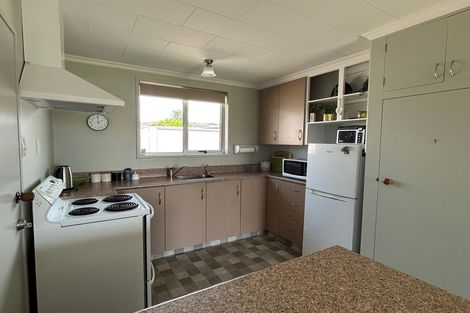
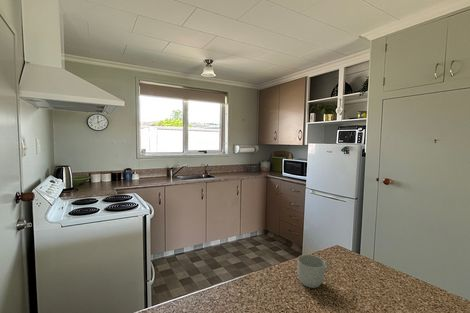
+ mug [296,254,330,289]
